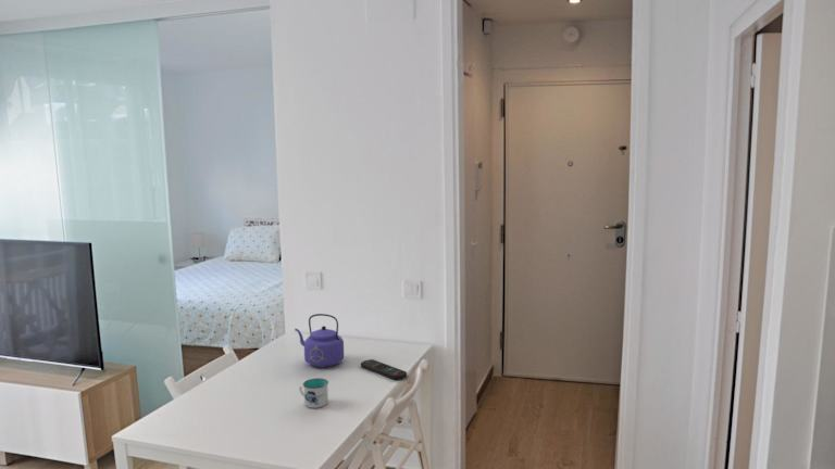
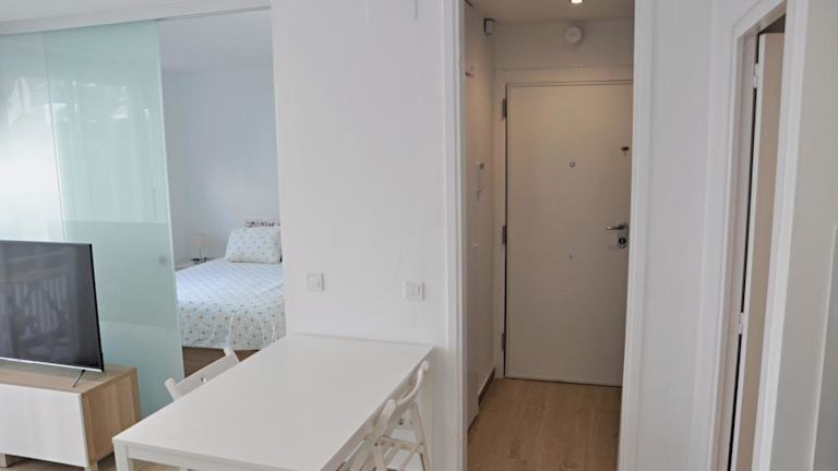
- remote control [360,358,408,381]
- mug [298,377,329,409]
- kettle [294,313,345,368]
